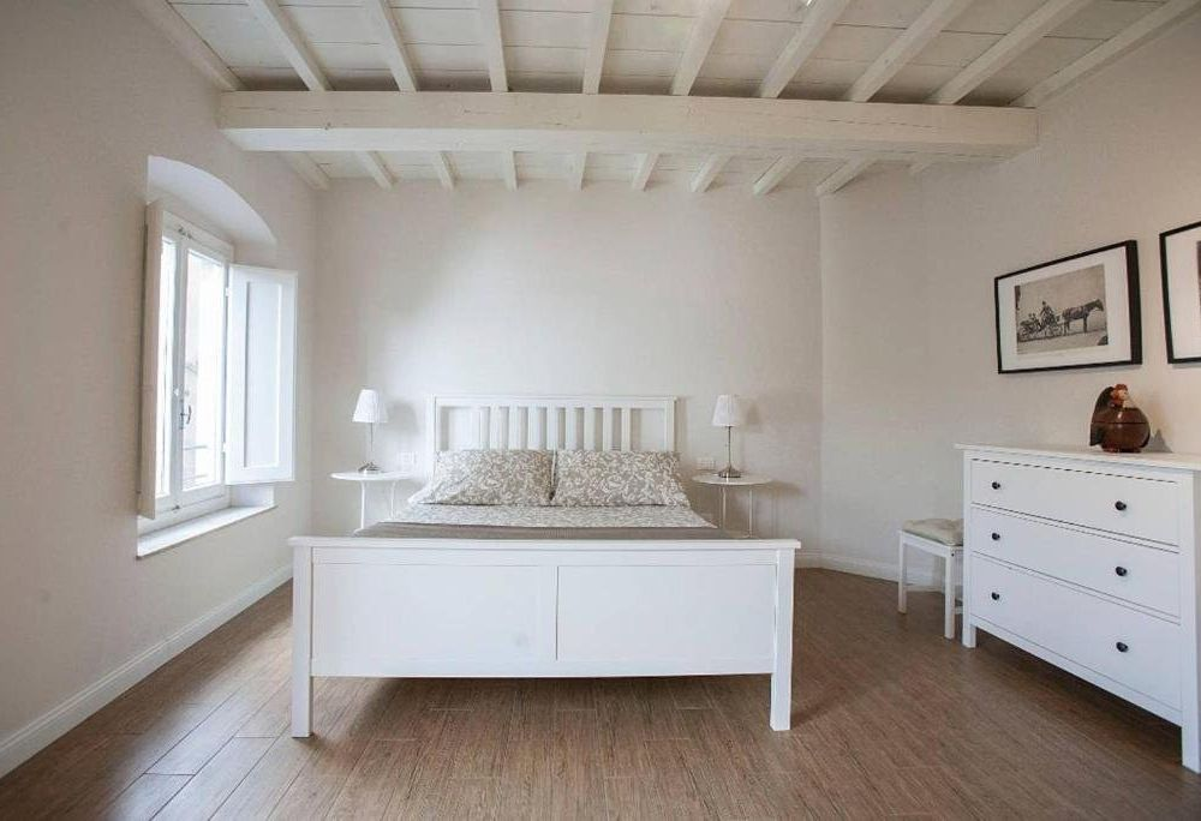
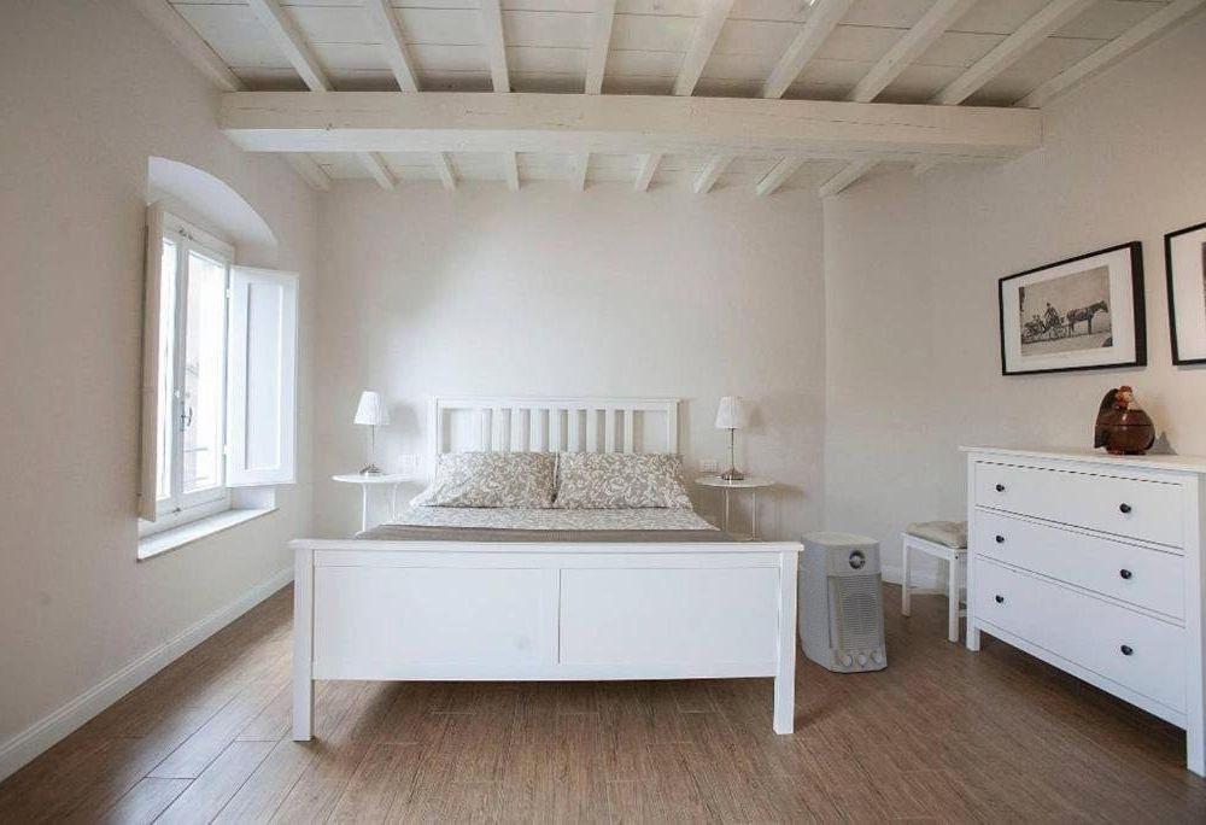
+ air purifier [797,531,888,674]
